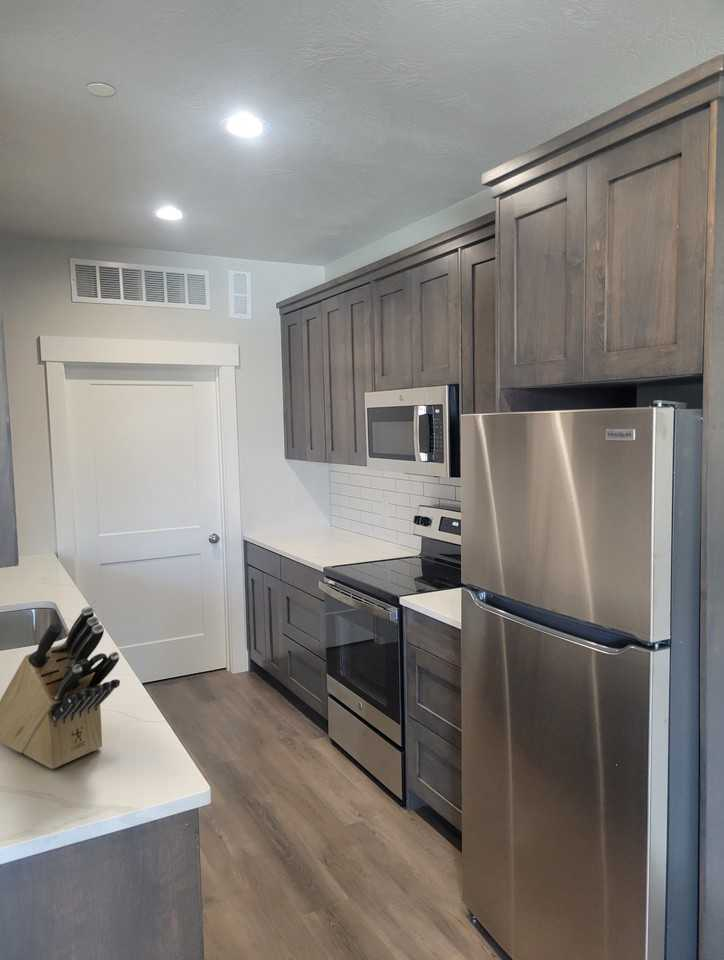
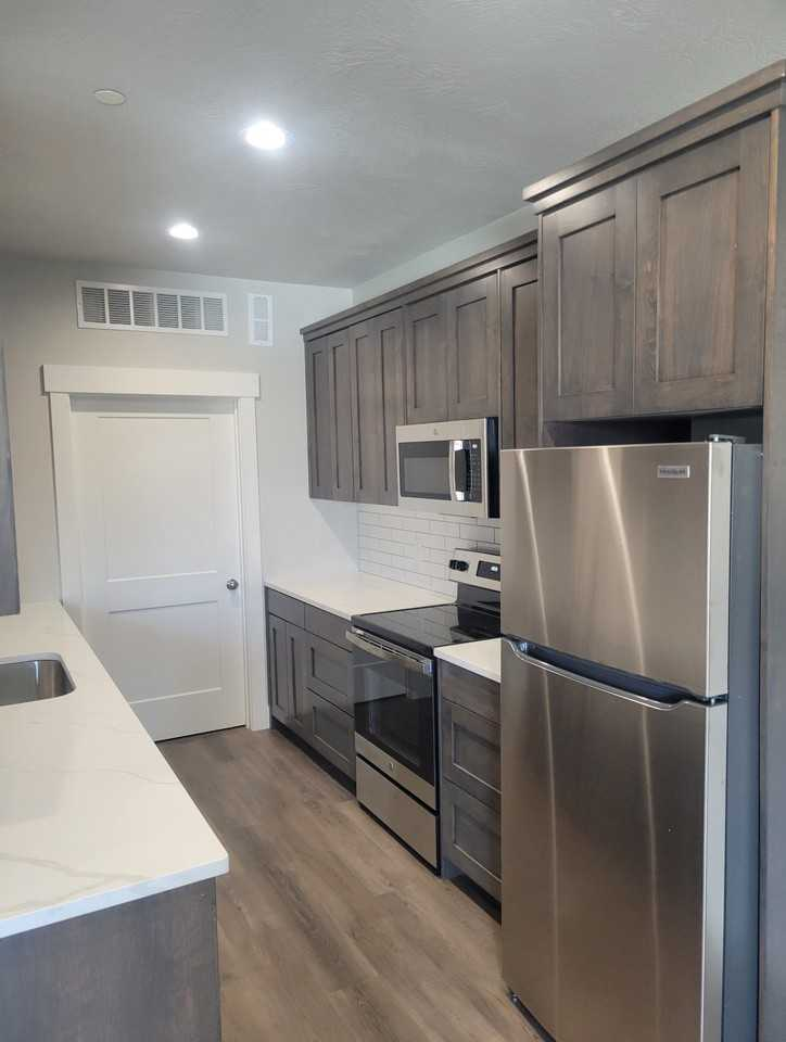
- knife block [0,605,121,770]
